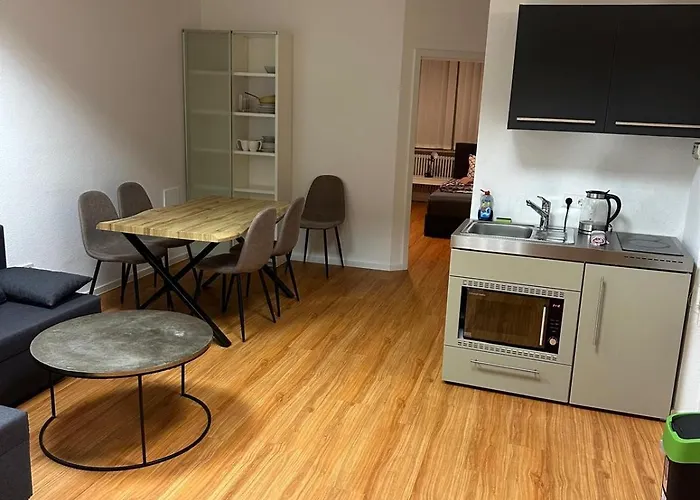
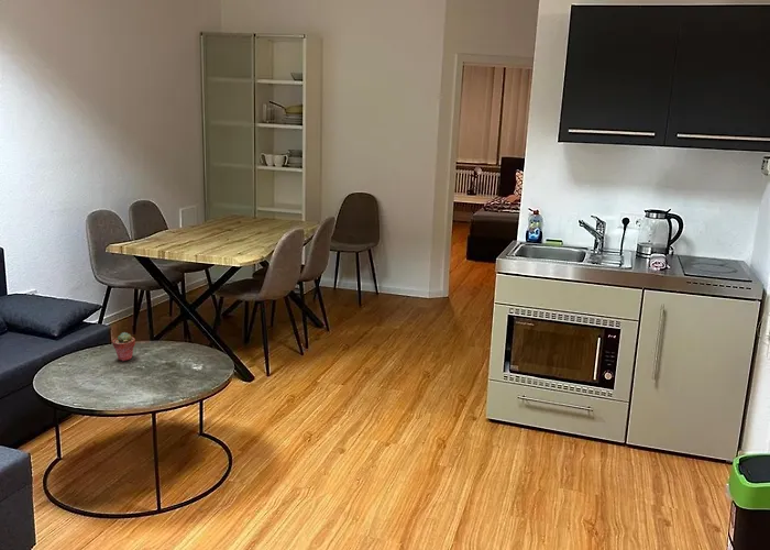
+ potted succulent [111,331,136,362]
